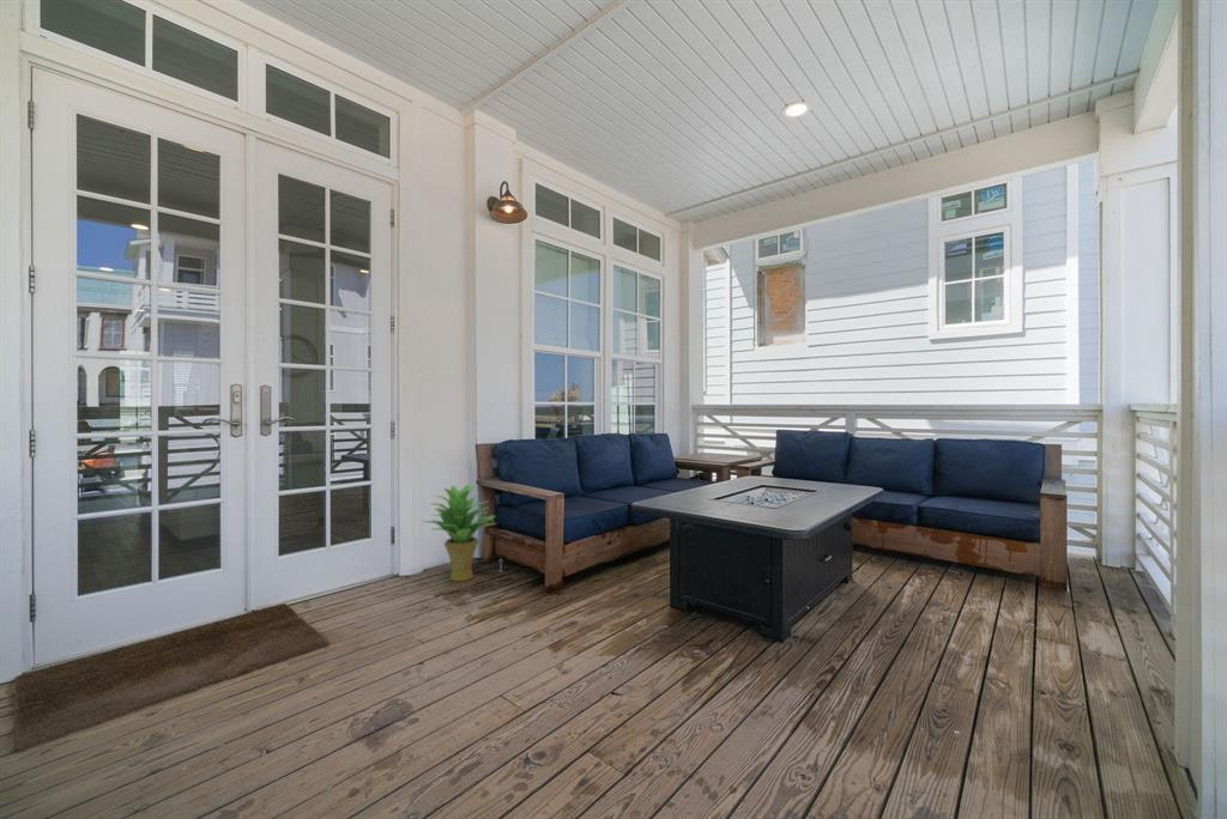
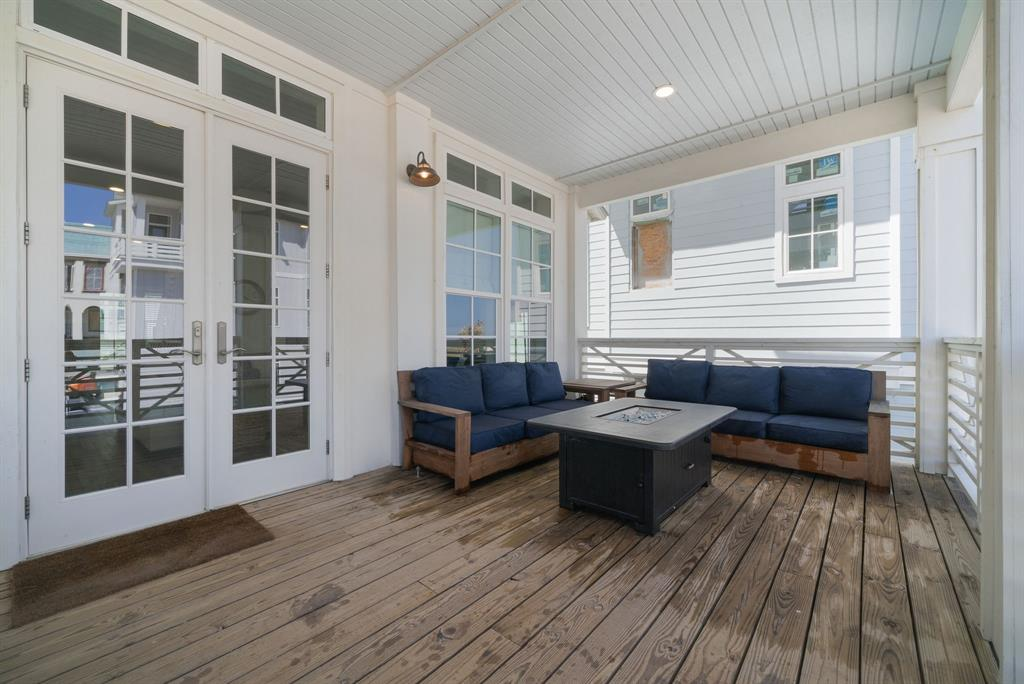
- potted plant [421,484,497,582]
